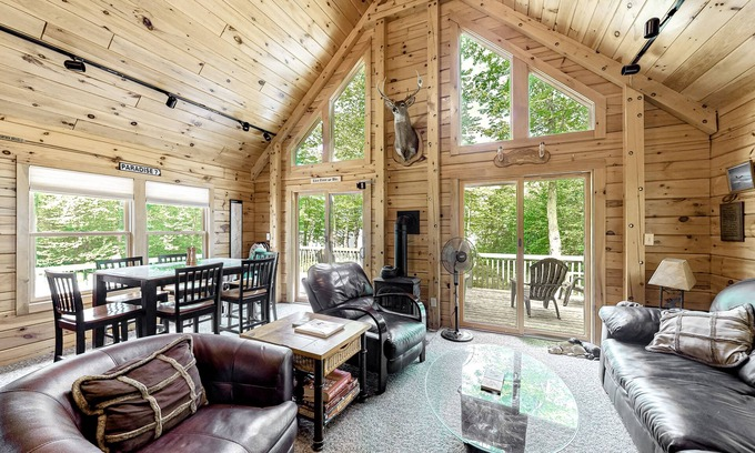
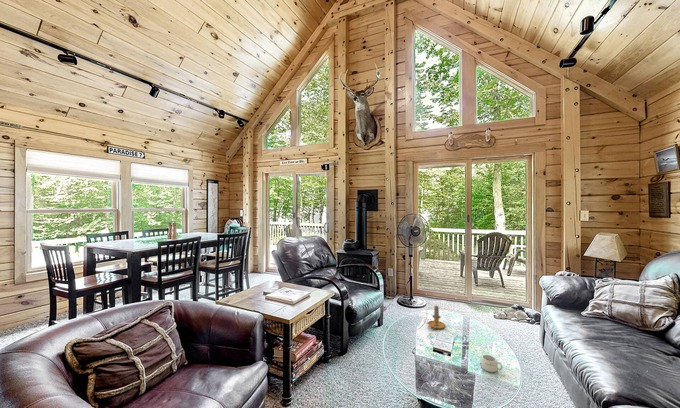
+ mug [480,354,503,373]
+ candle [423,304,447,330]
